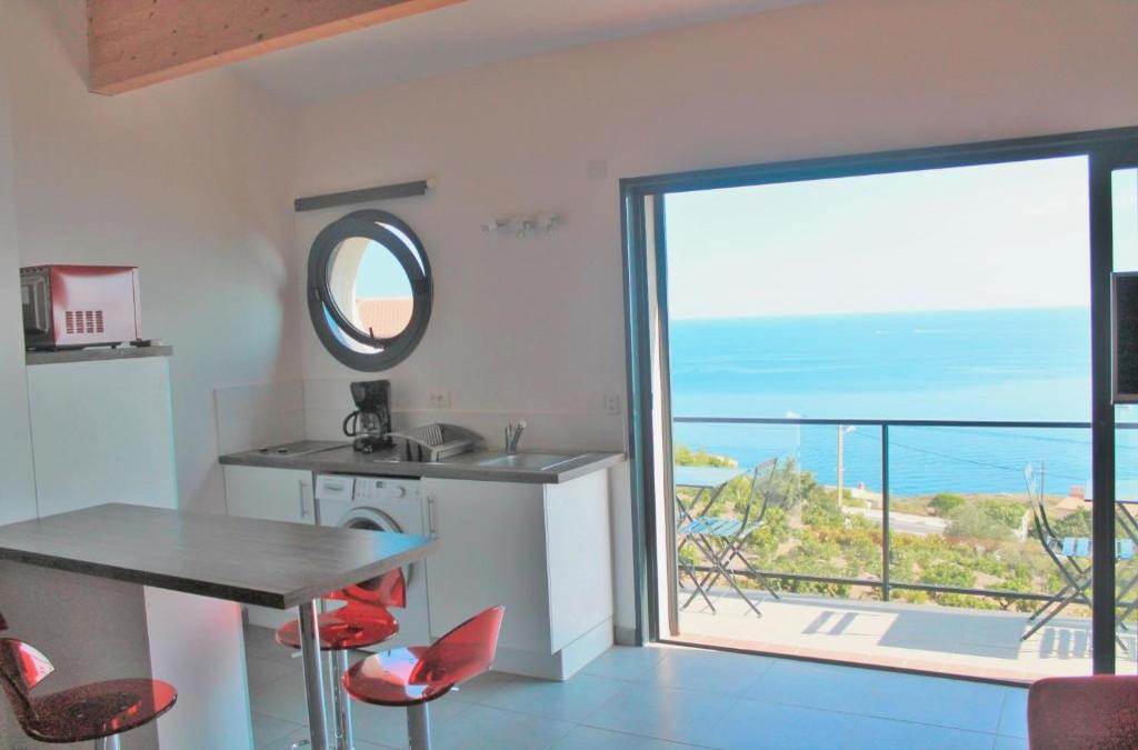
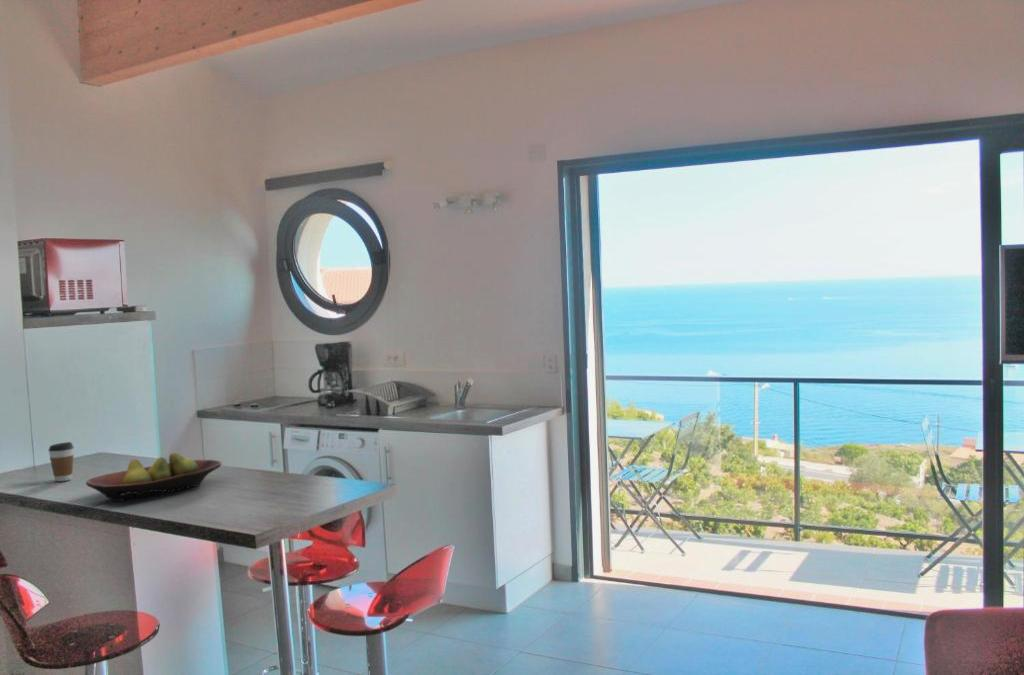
+ coffee cup [47,441,75,482]
+ fruit bowl [85,452,223,502]
